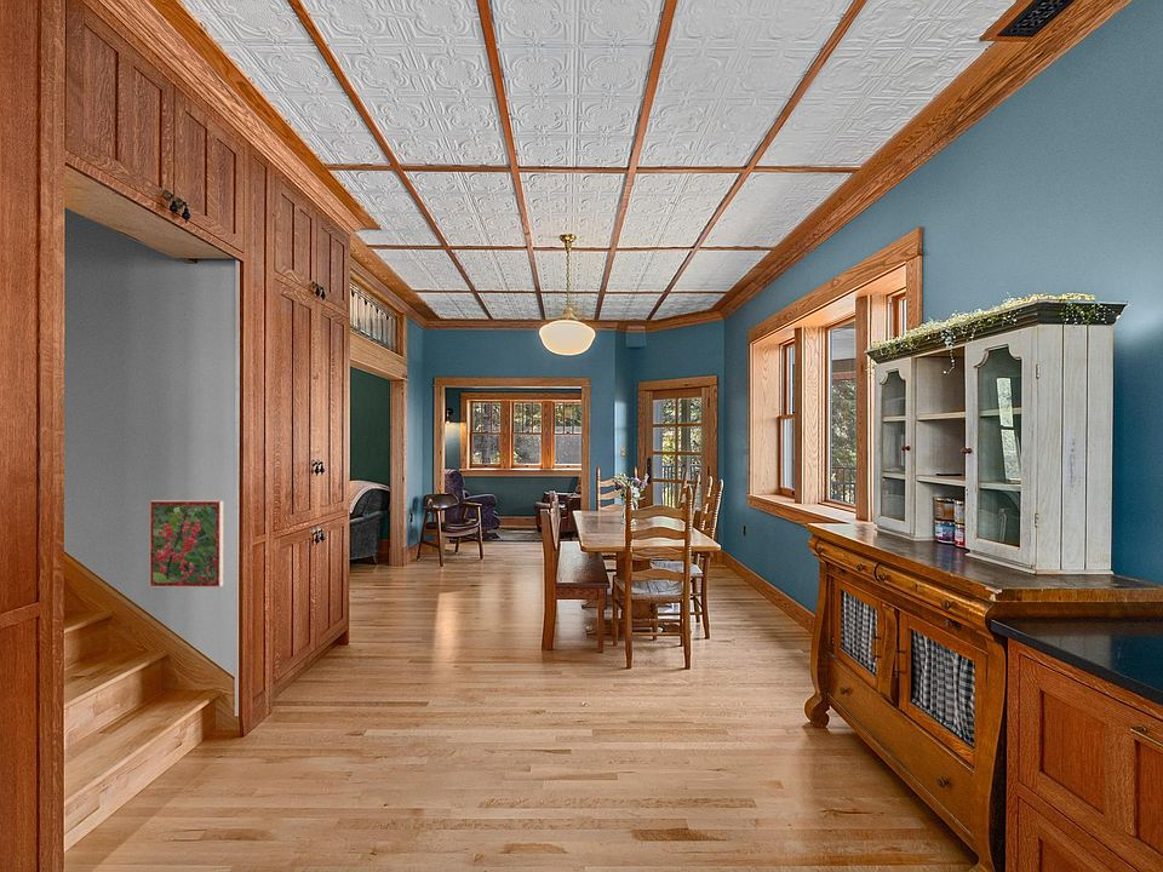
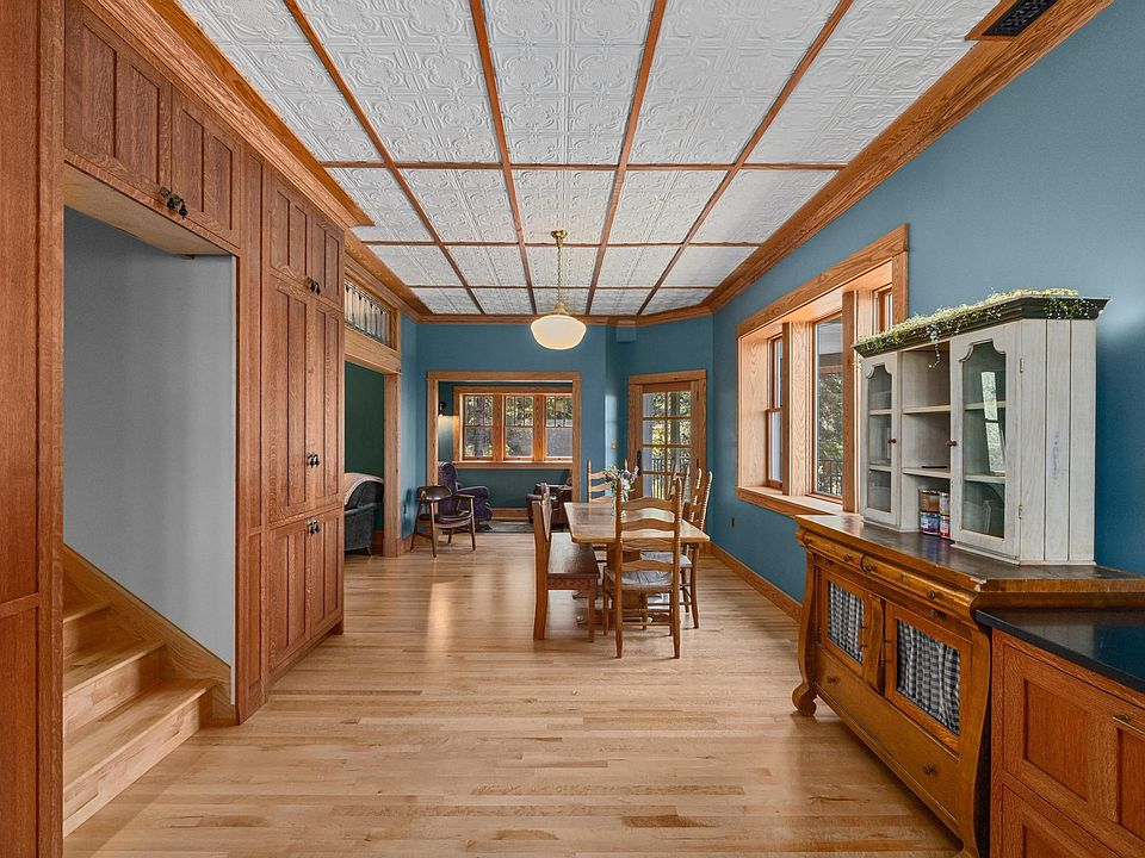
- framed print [148,499,225,589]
